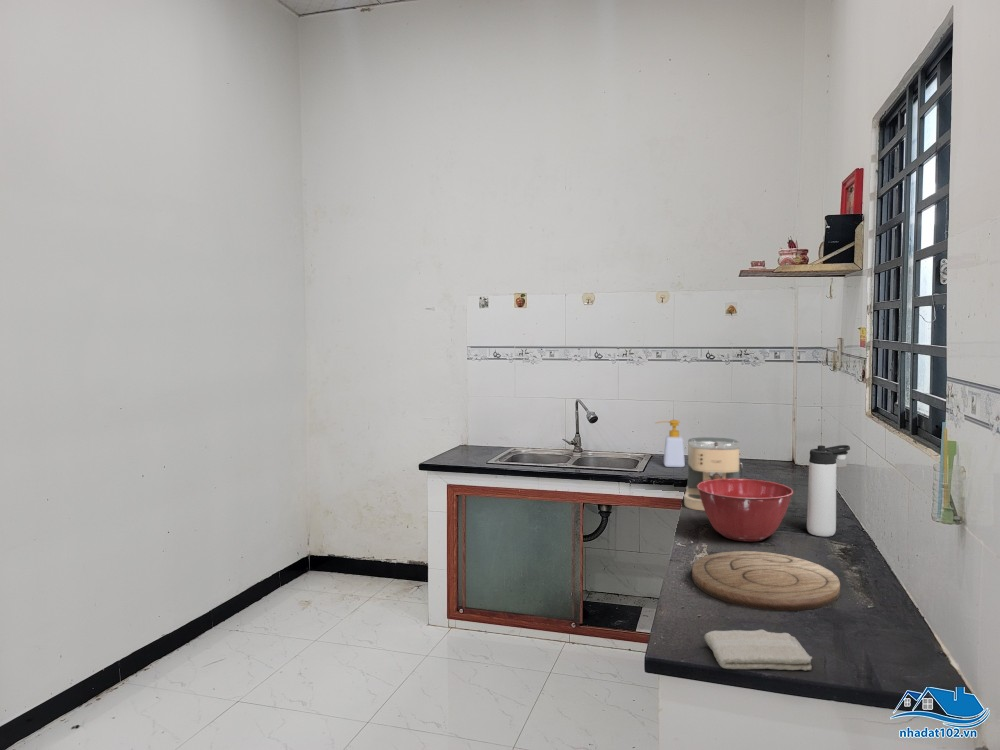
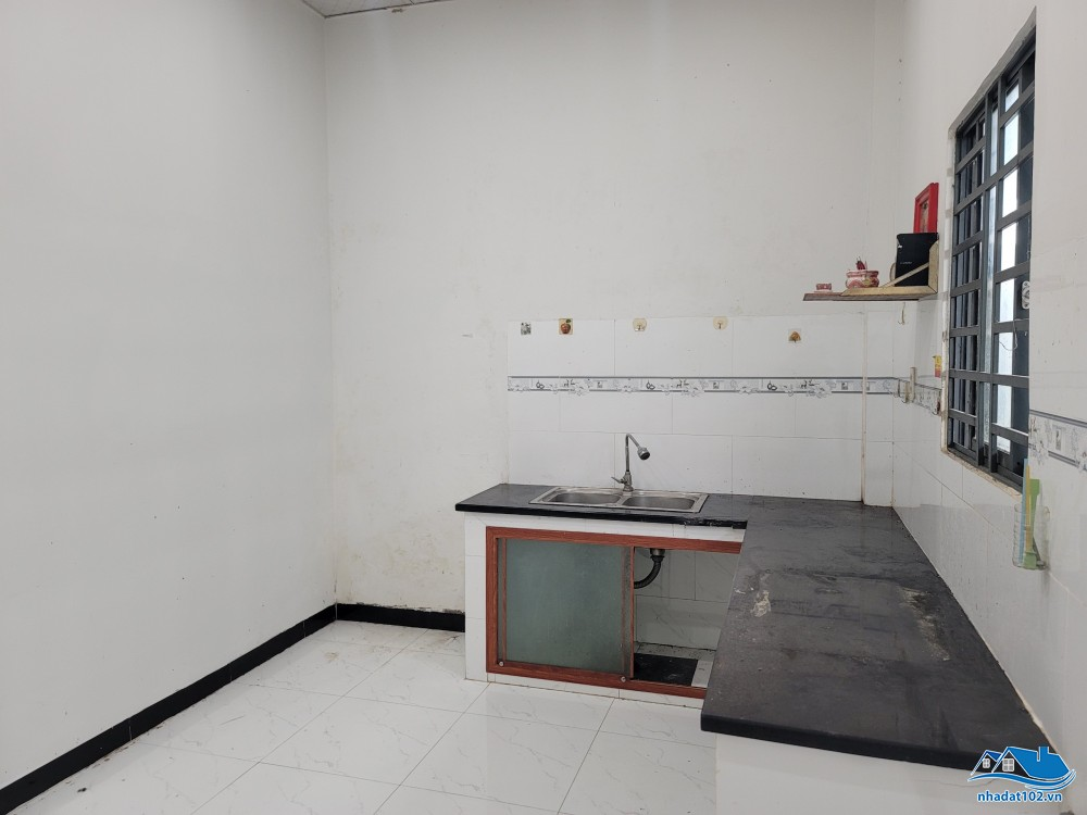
- soap bottle [654,419,686,468]
- washcloth [704,629,814,672]
- coffee maker [682,436,747,511]
- mixing bowl [697,478,794,542]
- thermos bottle [806,444,851,538]
- cutting board [691,550,841,612]
